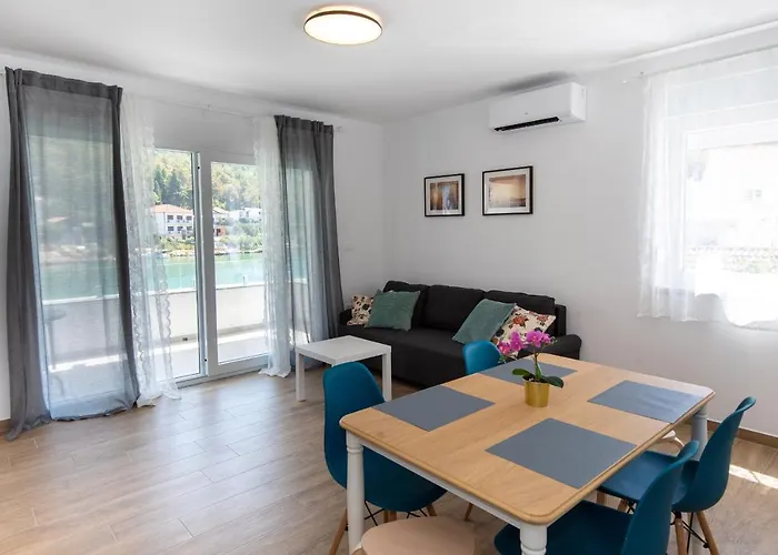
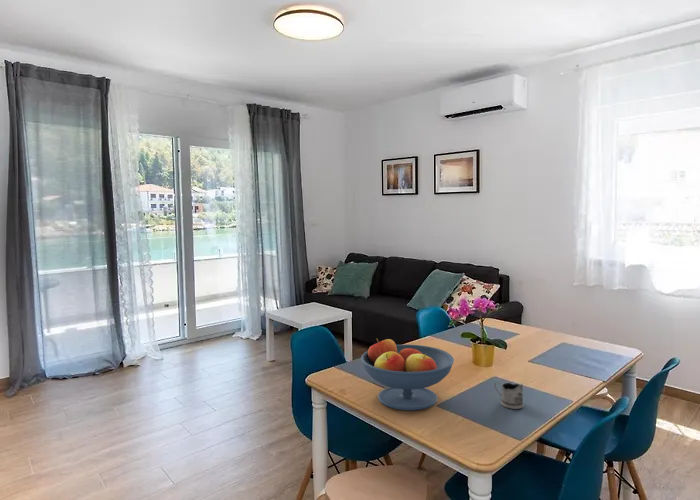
+ tea glass holder [493,380,525,410]
+ fruit bowl [360,338,455,411]
